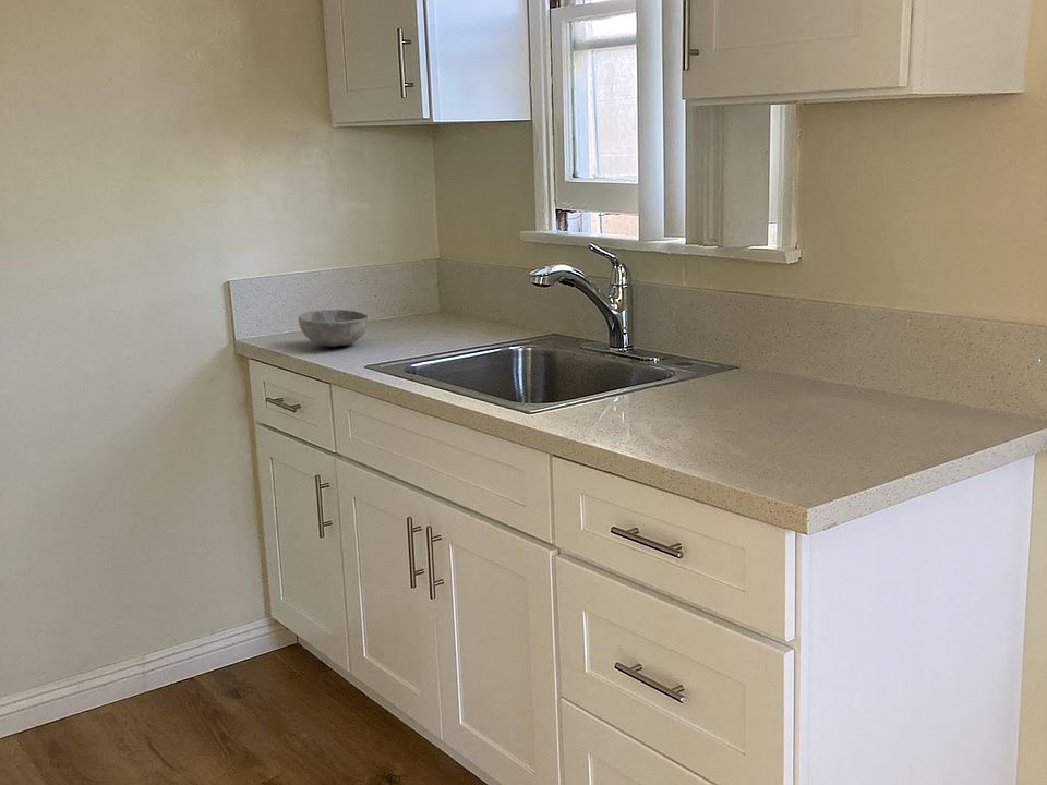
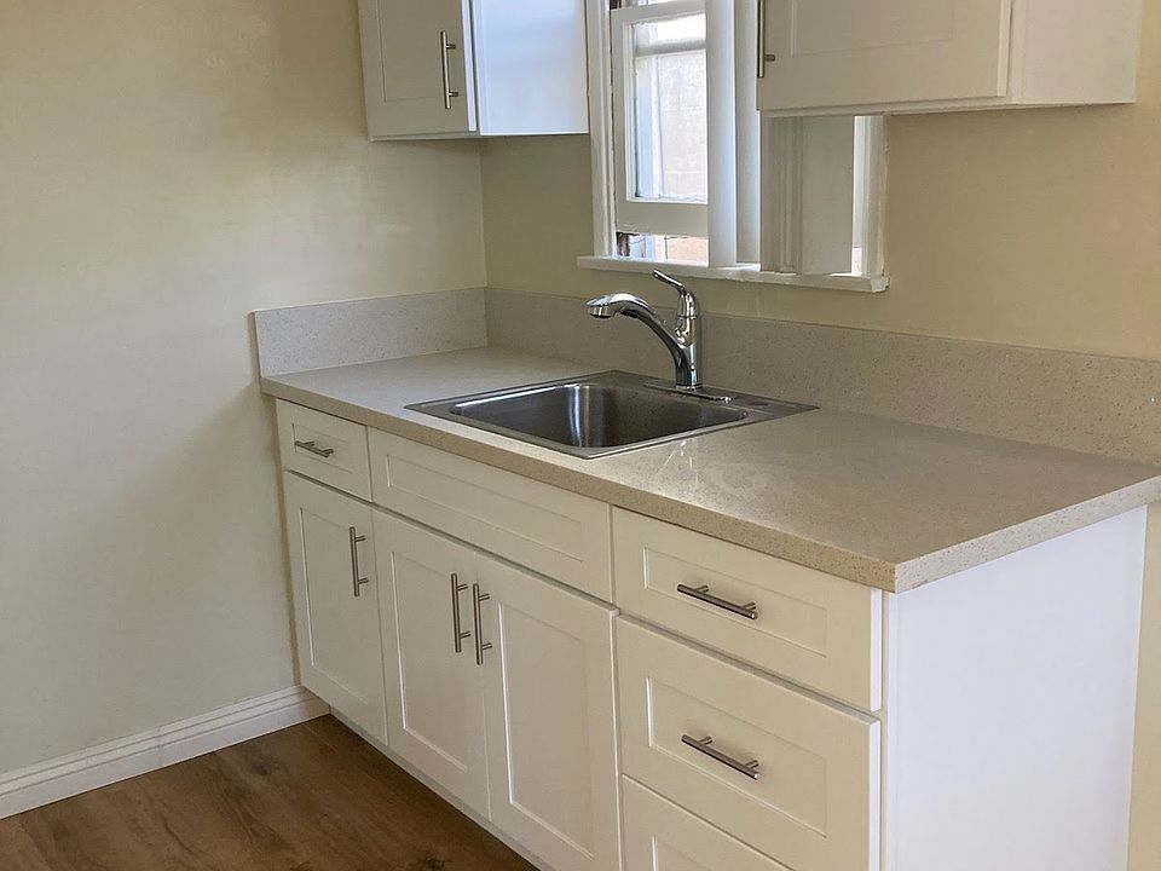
- bowl [298,309,371,348]
